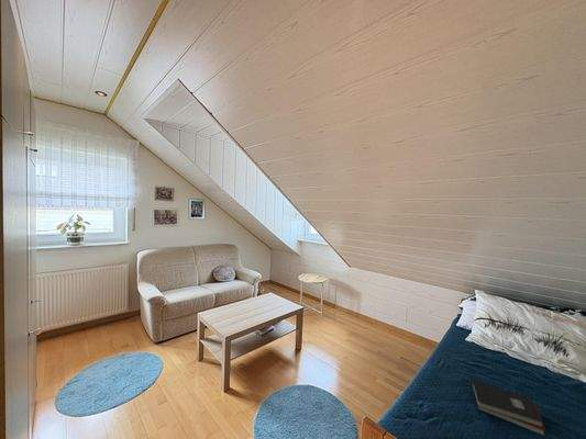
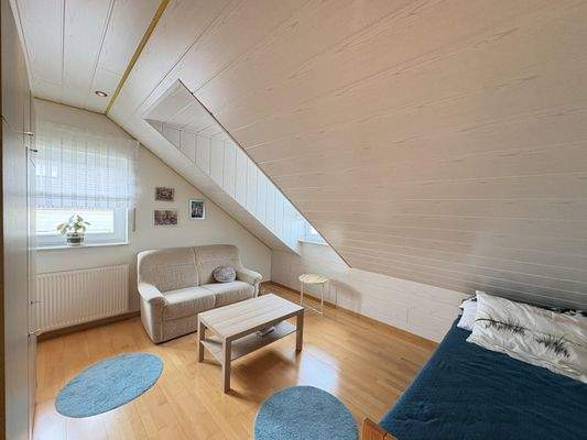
- hardback book [471,380,546,438]
